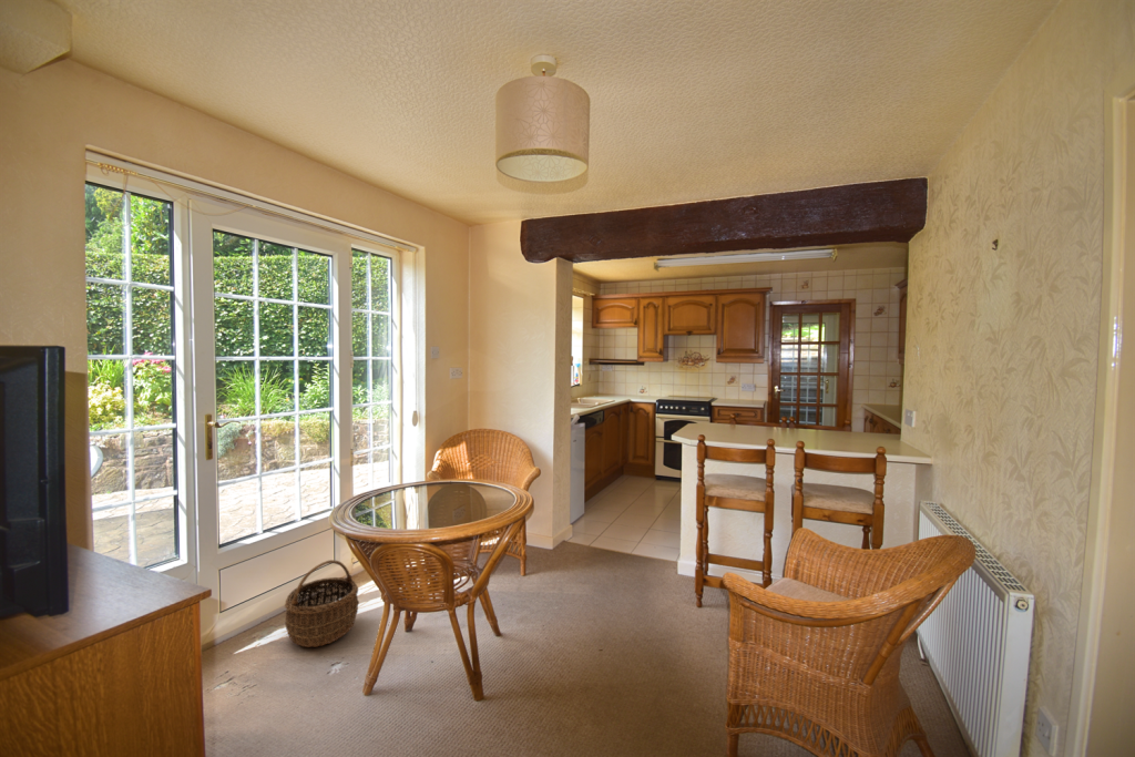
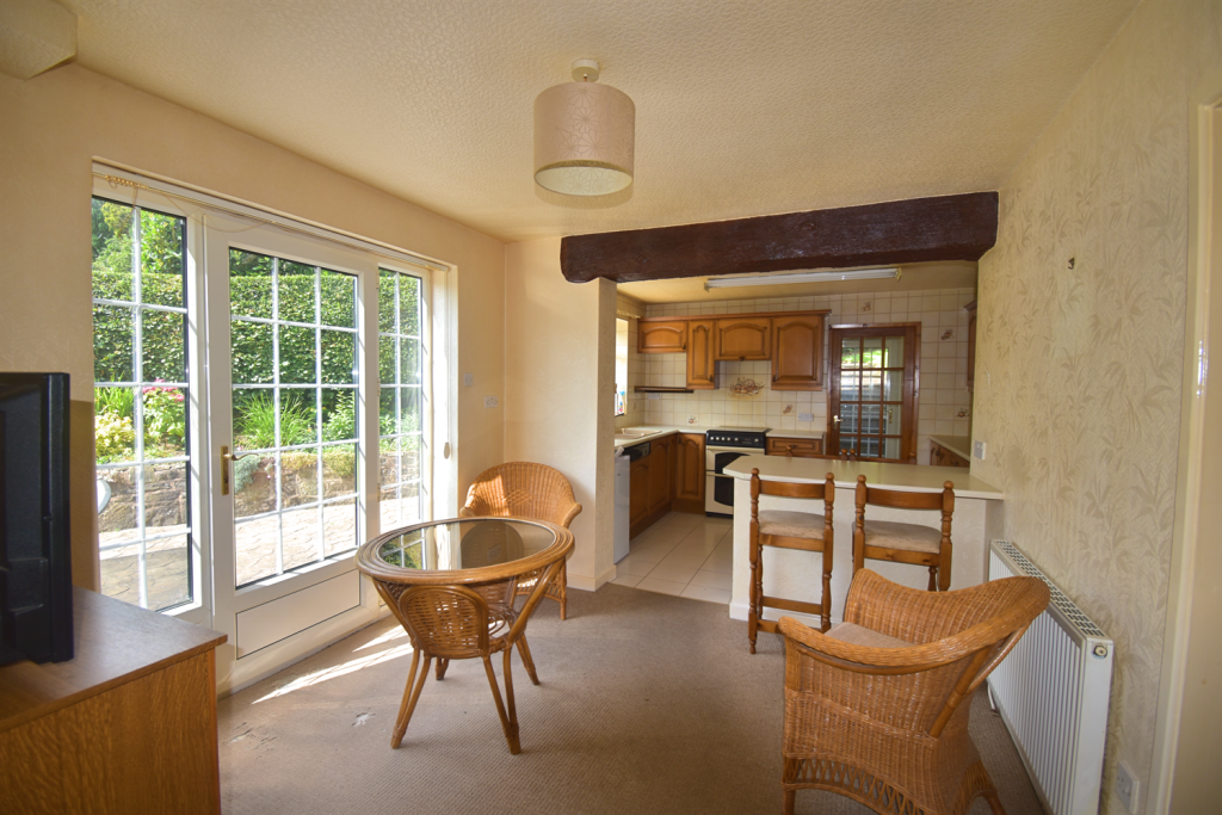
- wicker basket [284,559,360,648]
